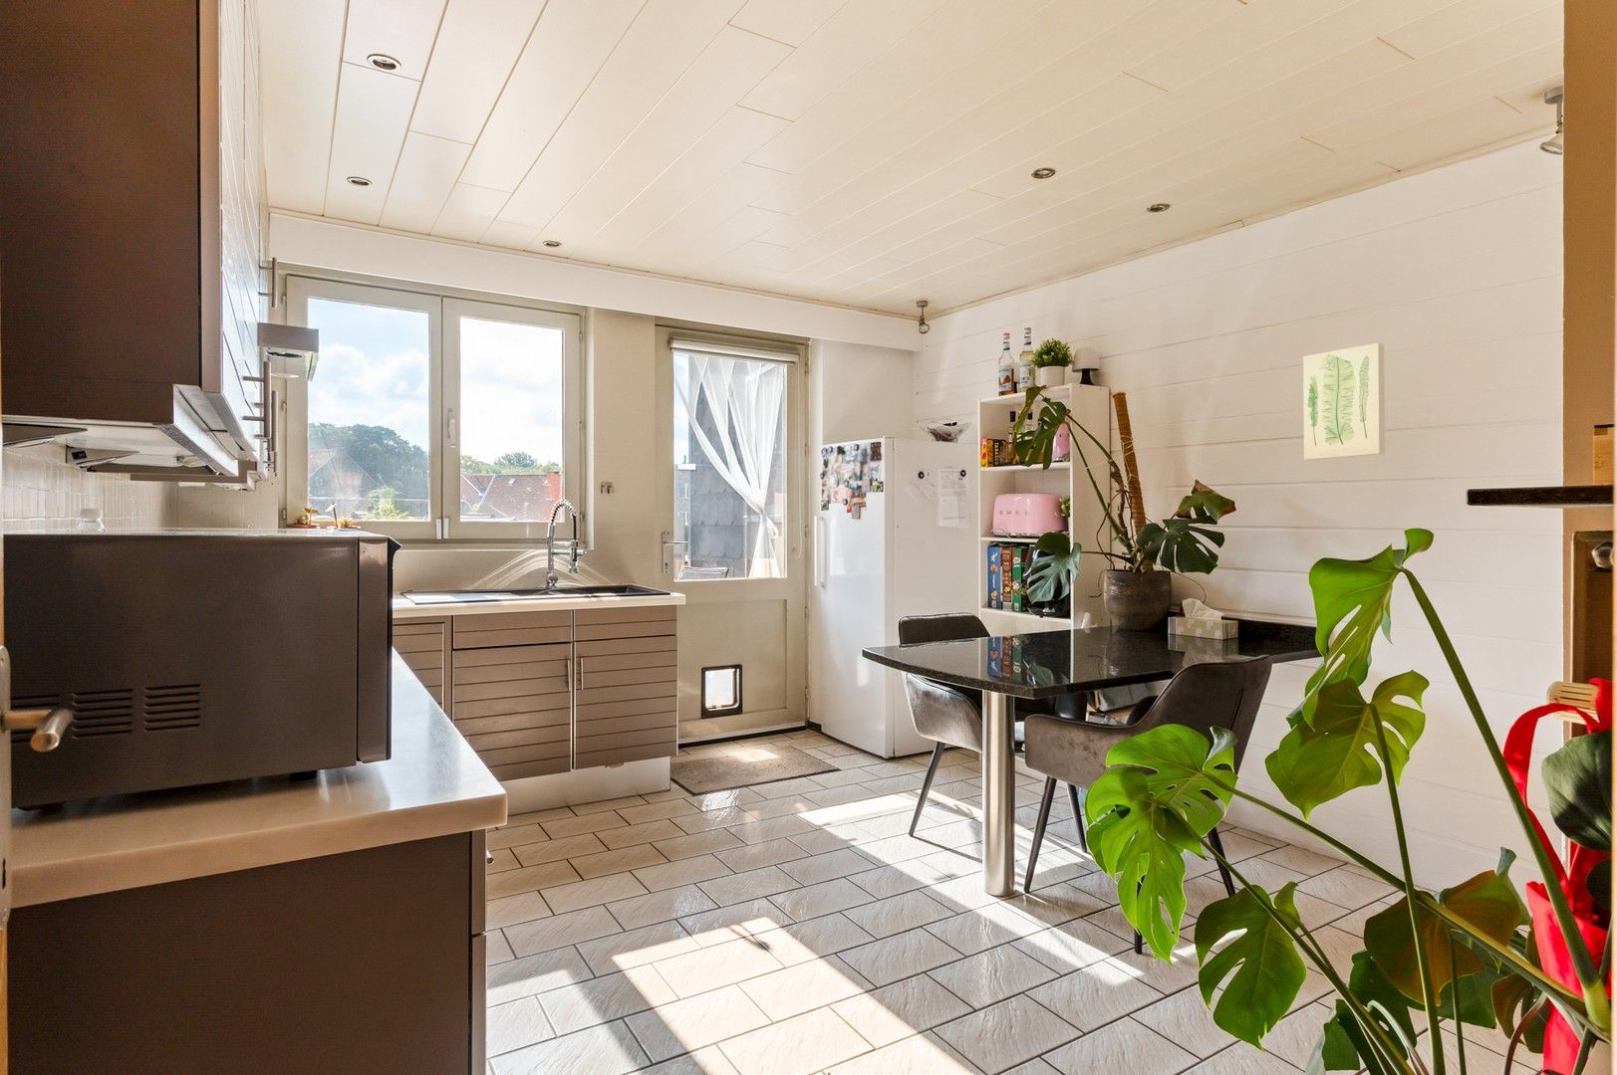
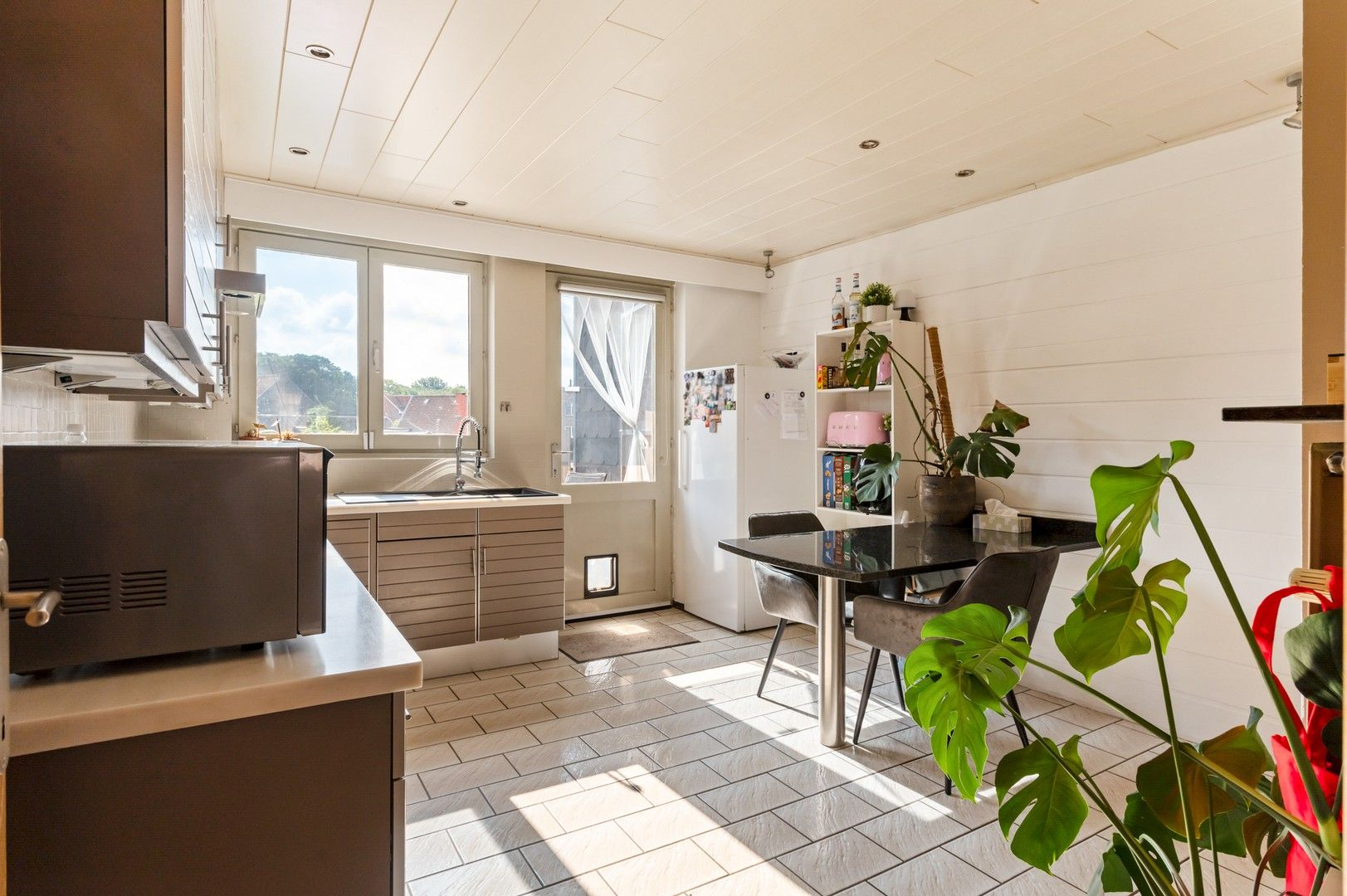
- wall art [1302,342,1385,461]
